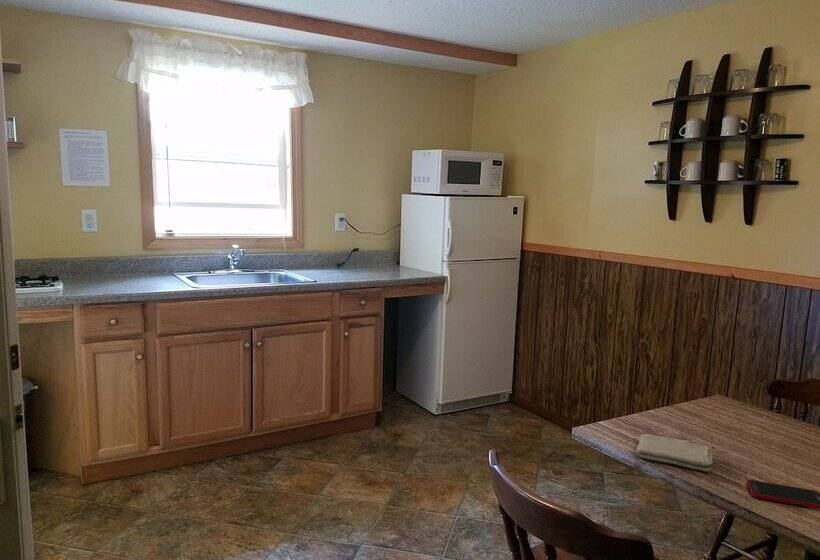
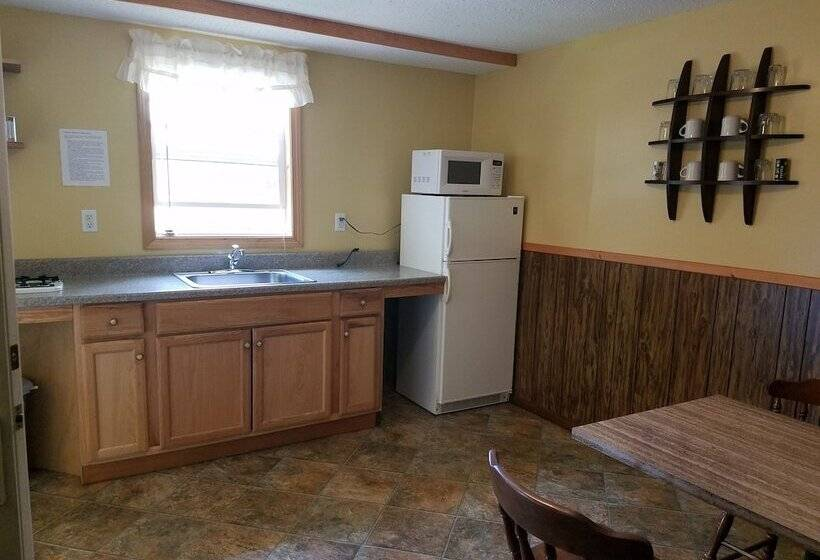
- washcloth [635,433,714,473]
- cell phone [746,479,820,510]
